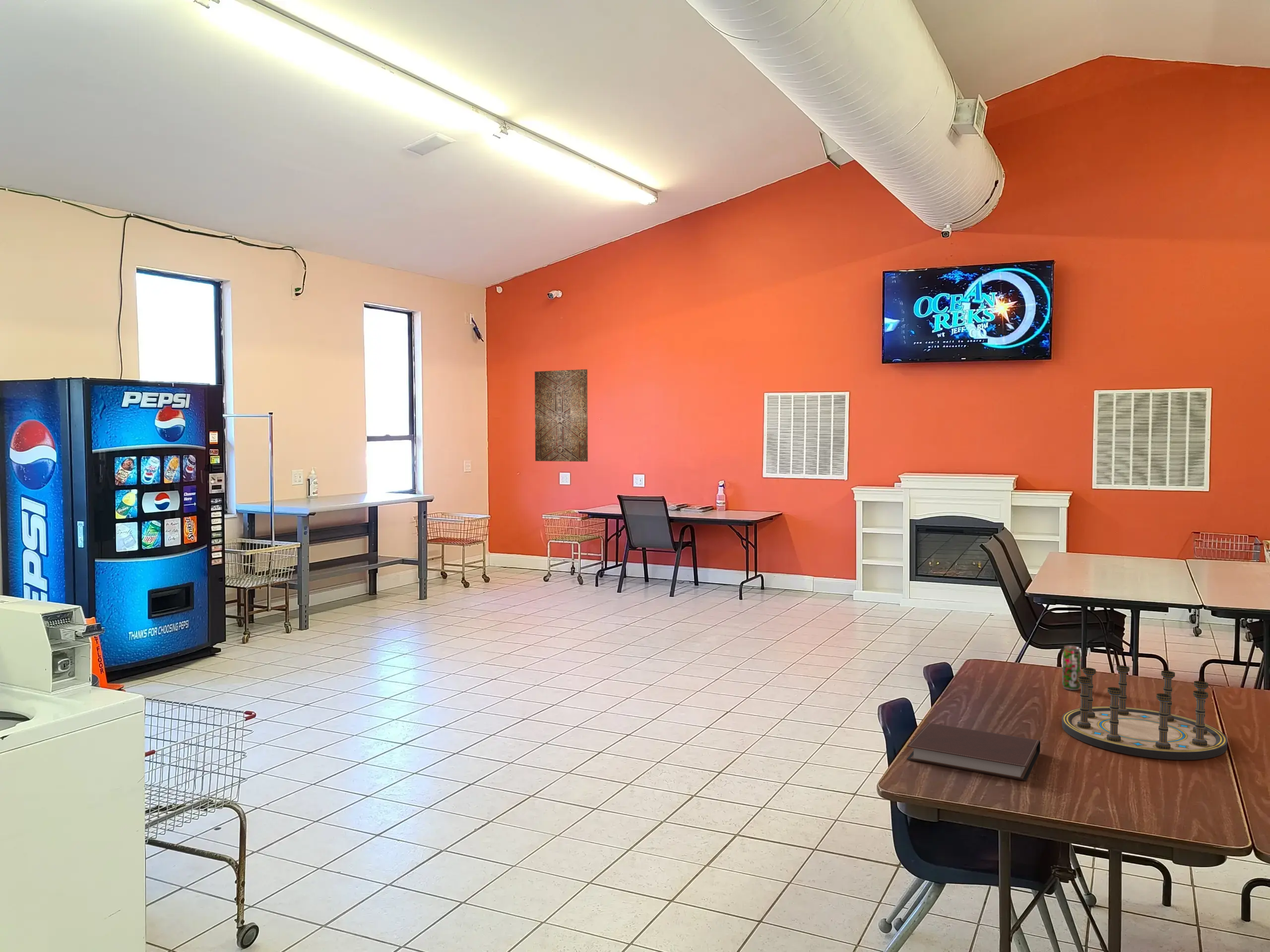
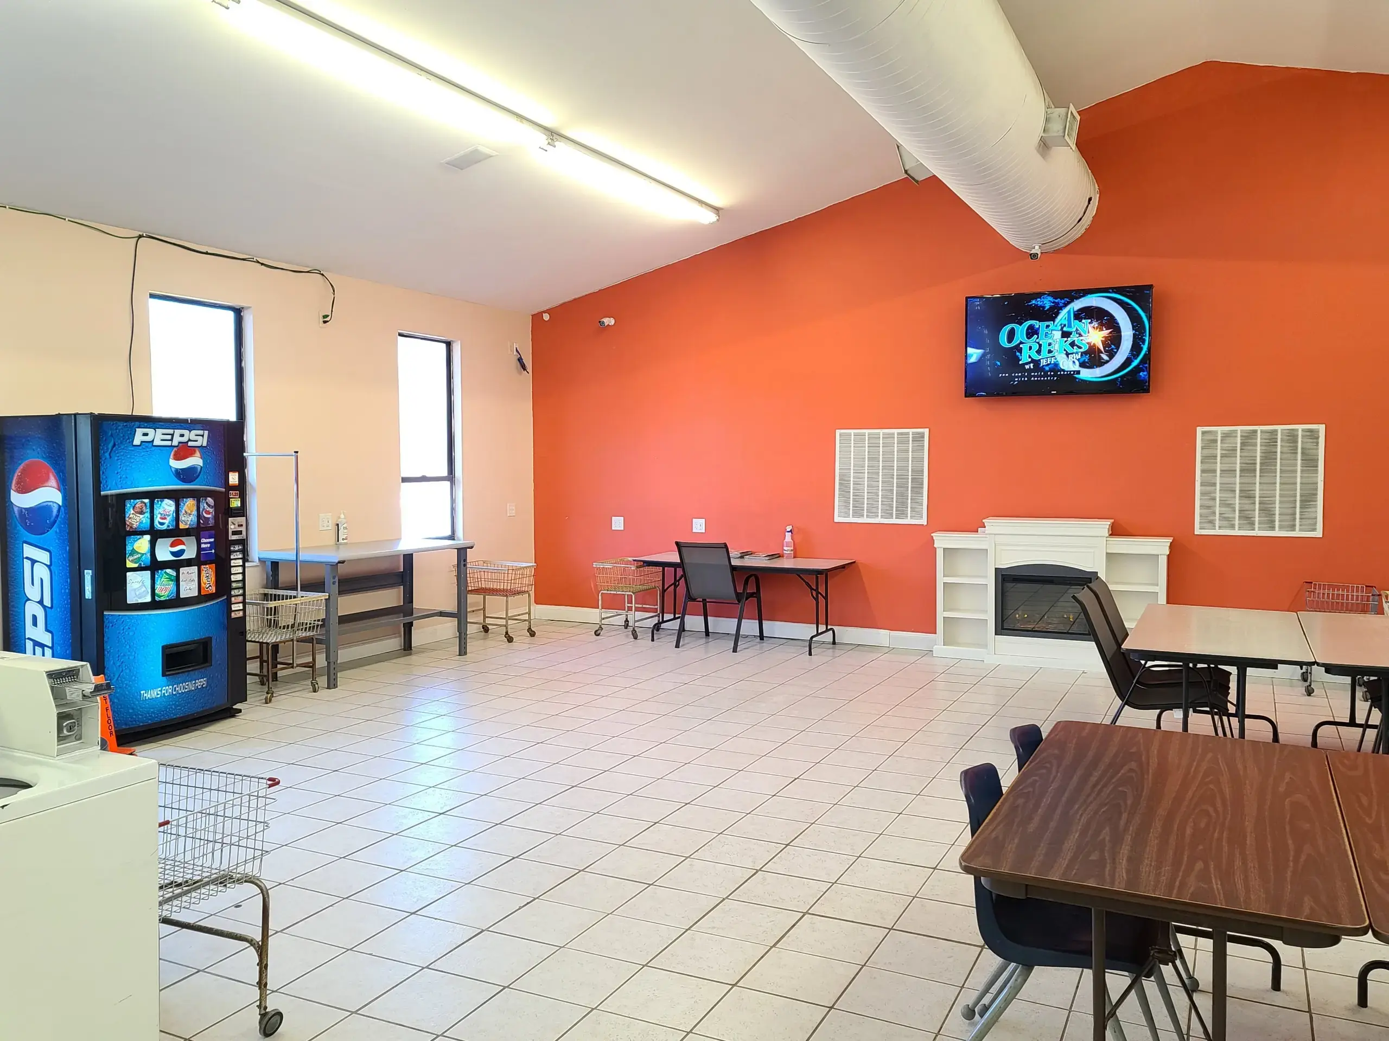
- notebook [906,722,1041,781]
- wall art [534,369,588,462]
- board game [1061,665,1228,761]
- beverage can [1062,645,1081,691]
